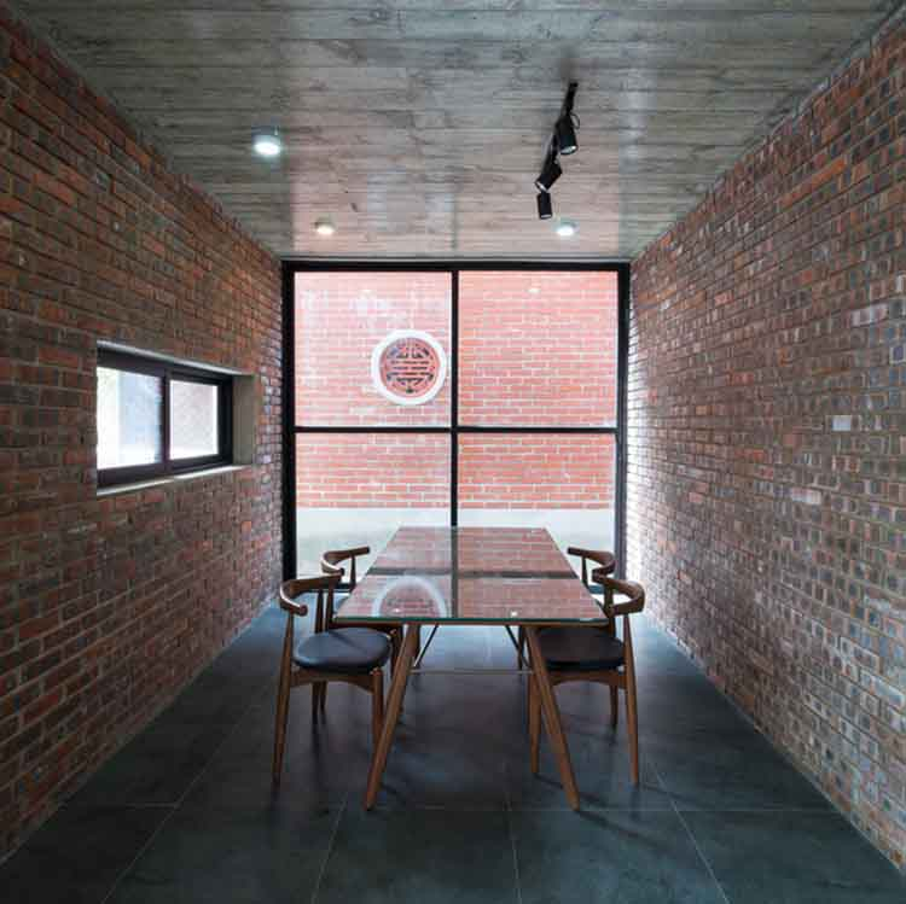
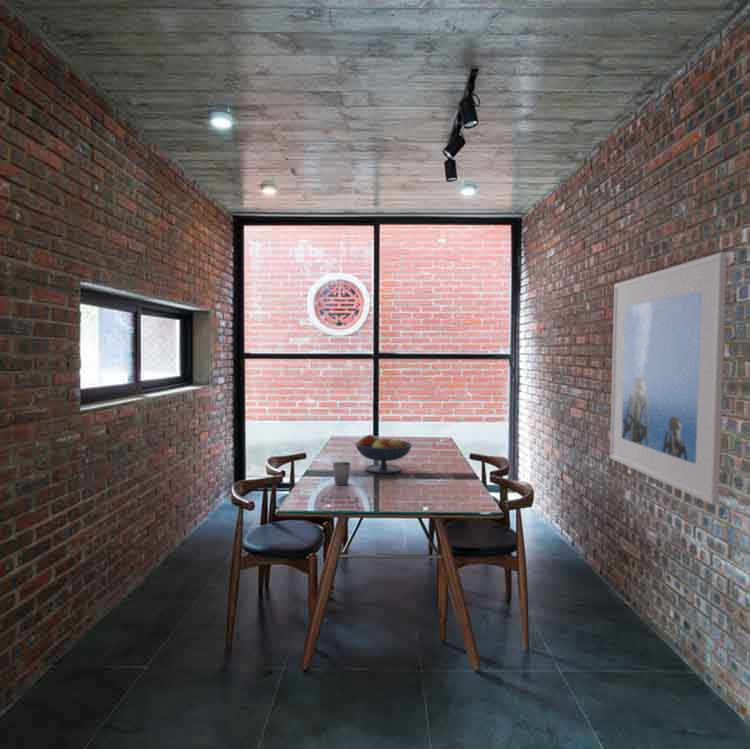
+ fruit bowl [354,434,413,474]
+ cup [332,461,351,486]
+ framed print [609,251,728,506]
